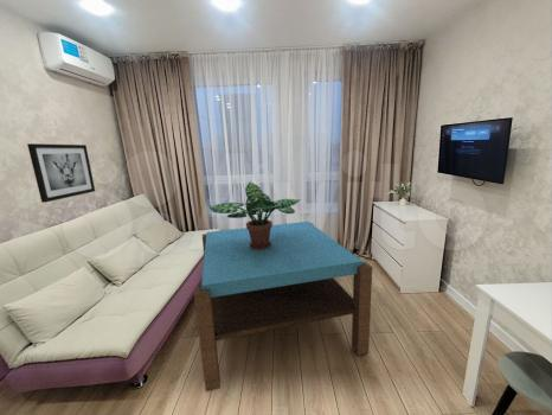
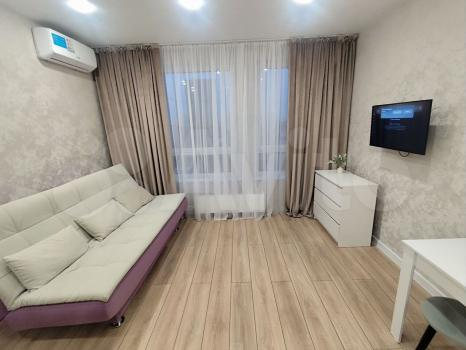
- potted plant [207,180,302,250]
- wall art [26,142,96,204]
- coffee table [193,221,373,392]
